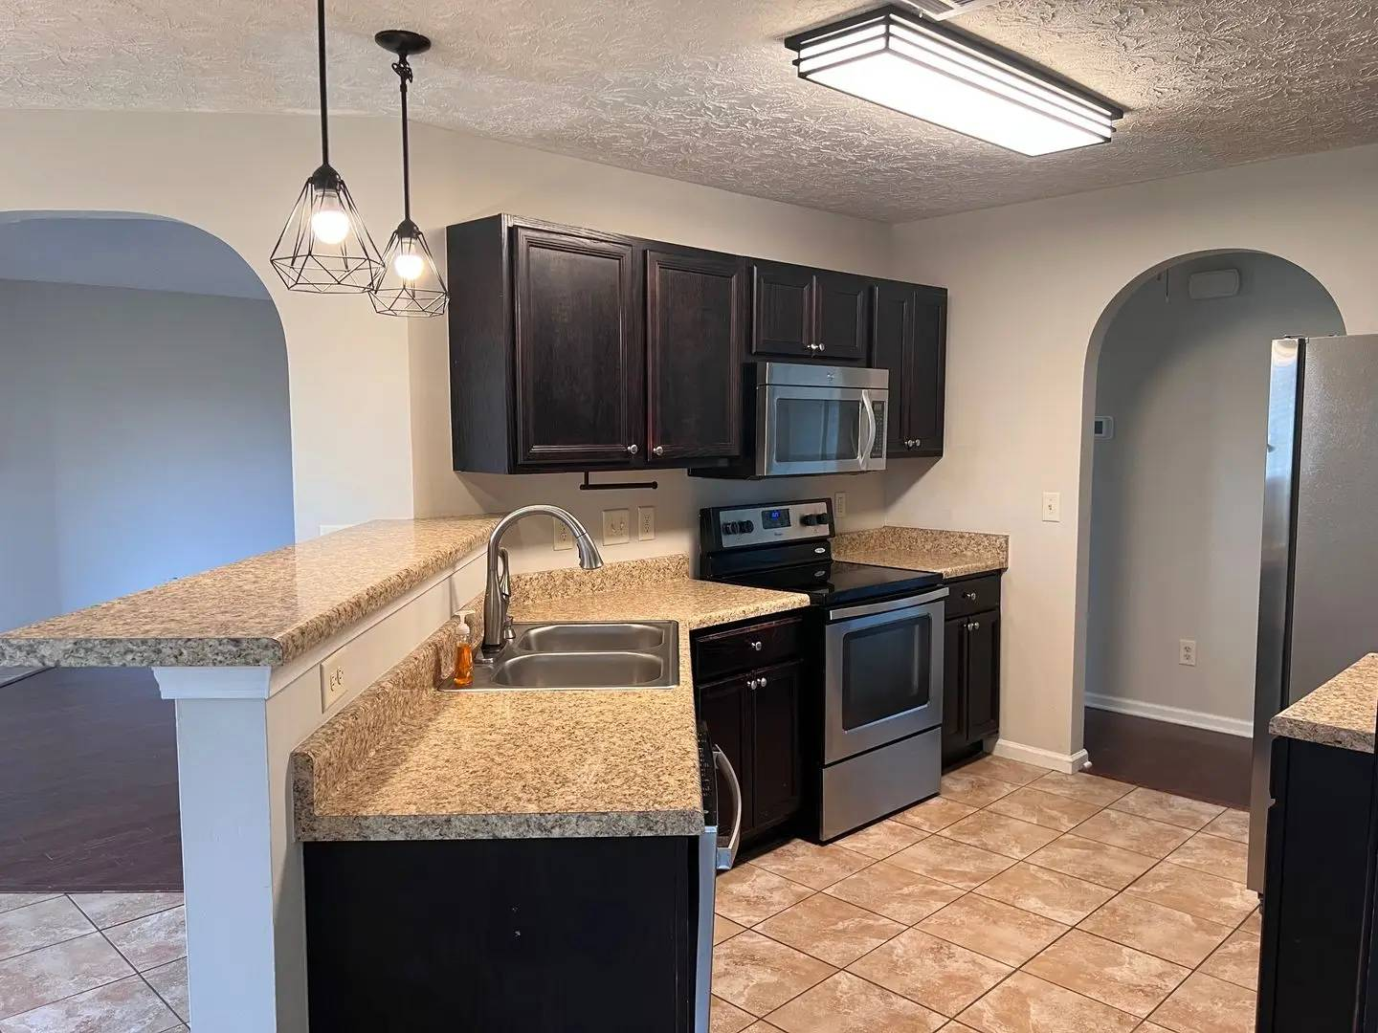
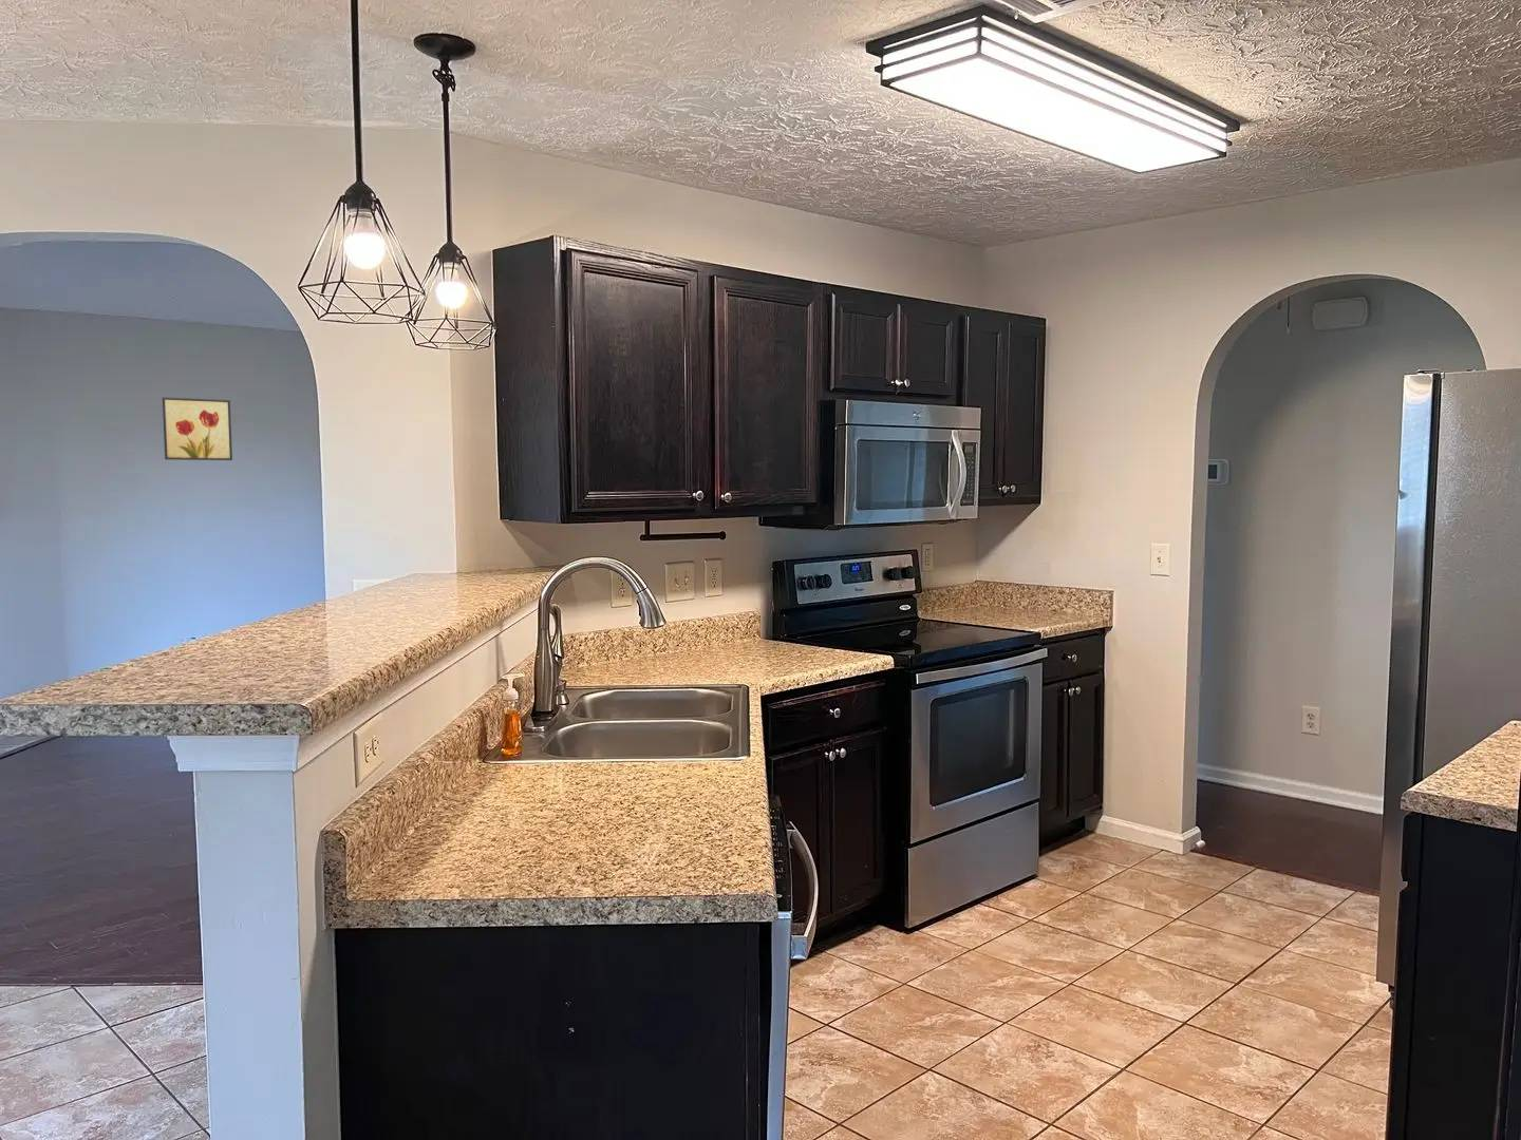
+ wall art [162,396,234,461]
